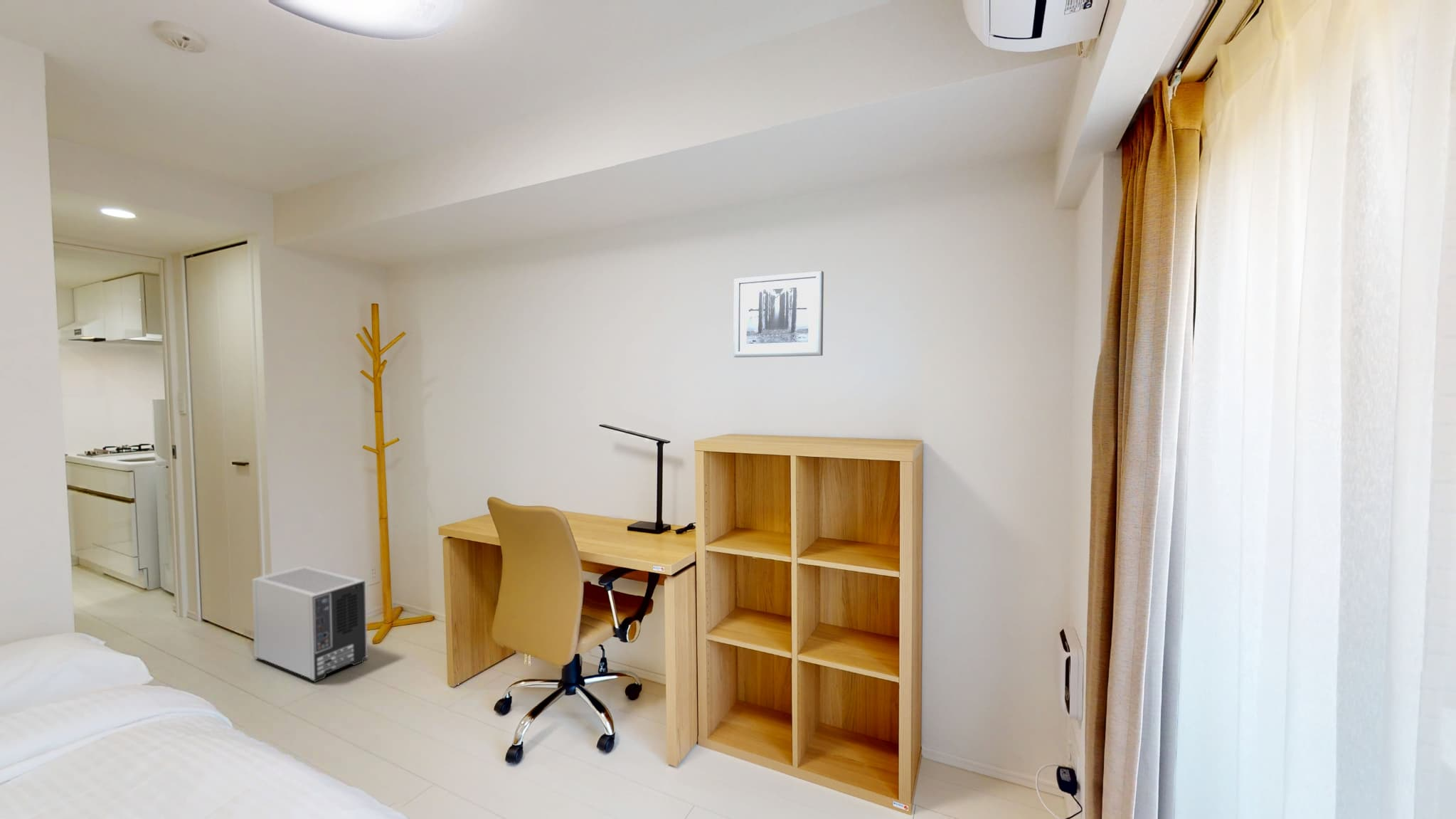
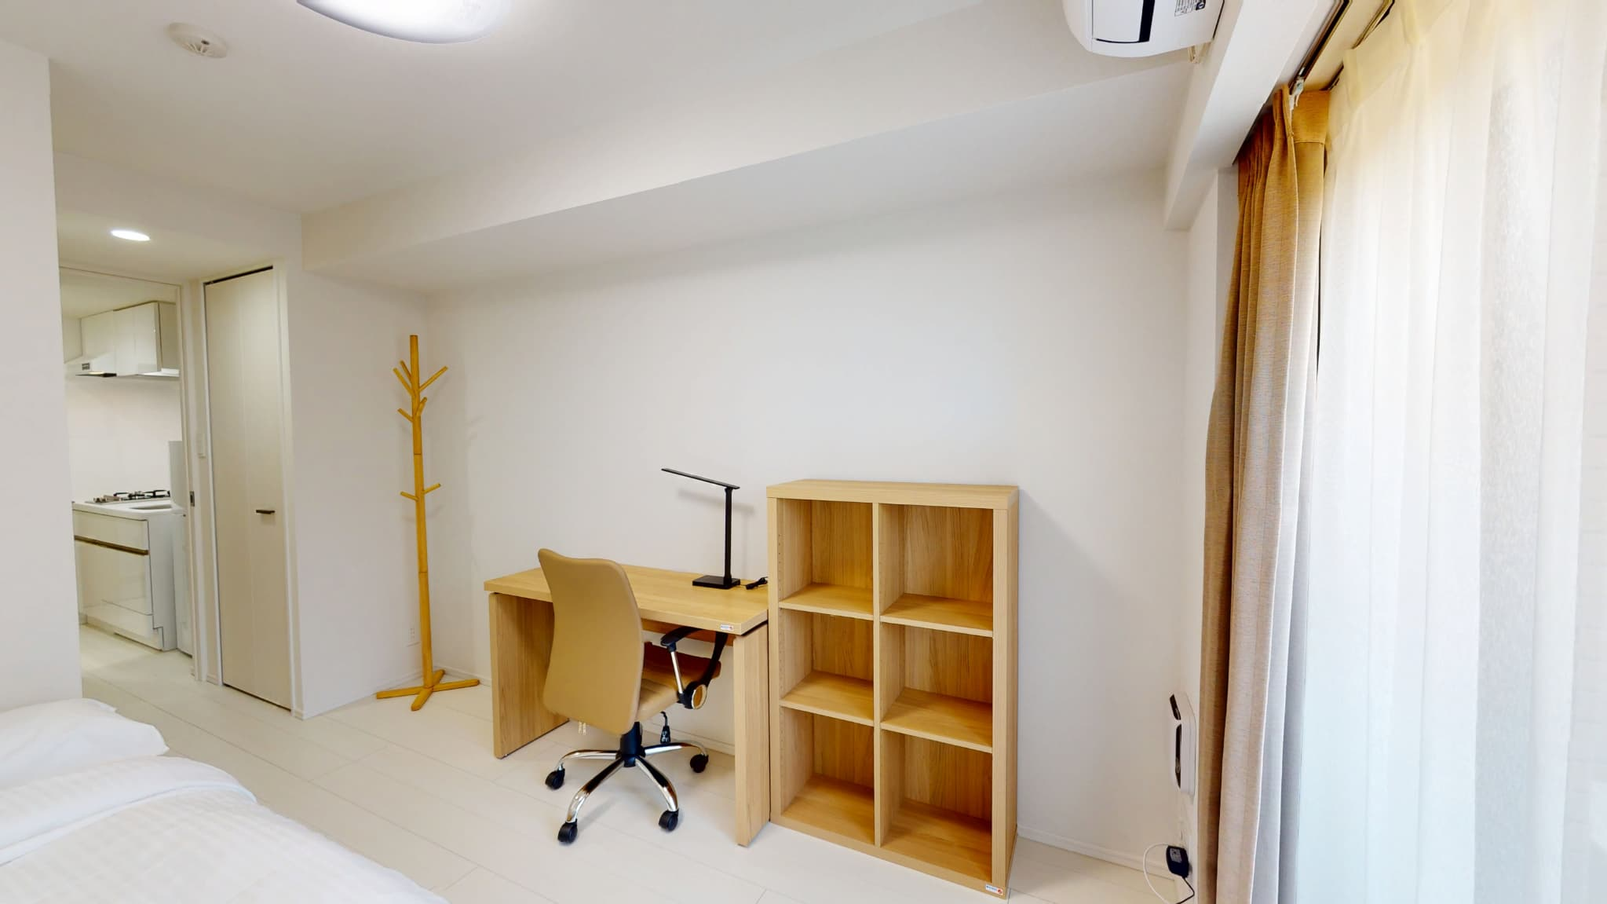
- wall art [733,270,824,358]
- air purifier [251,565,368,683]
